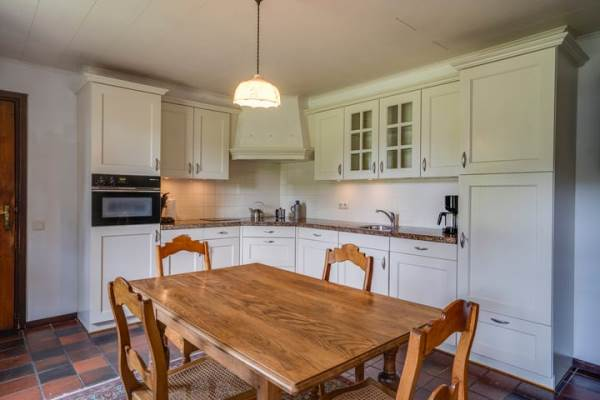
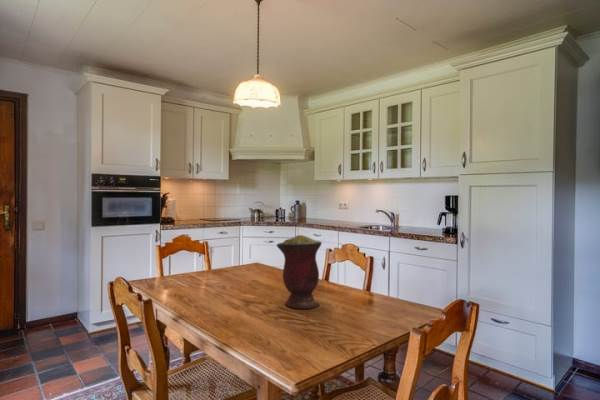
+ vase [276,234,323,310]
